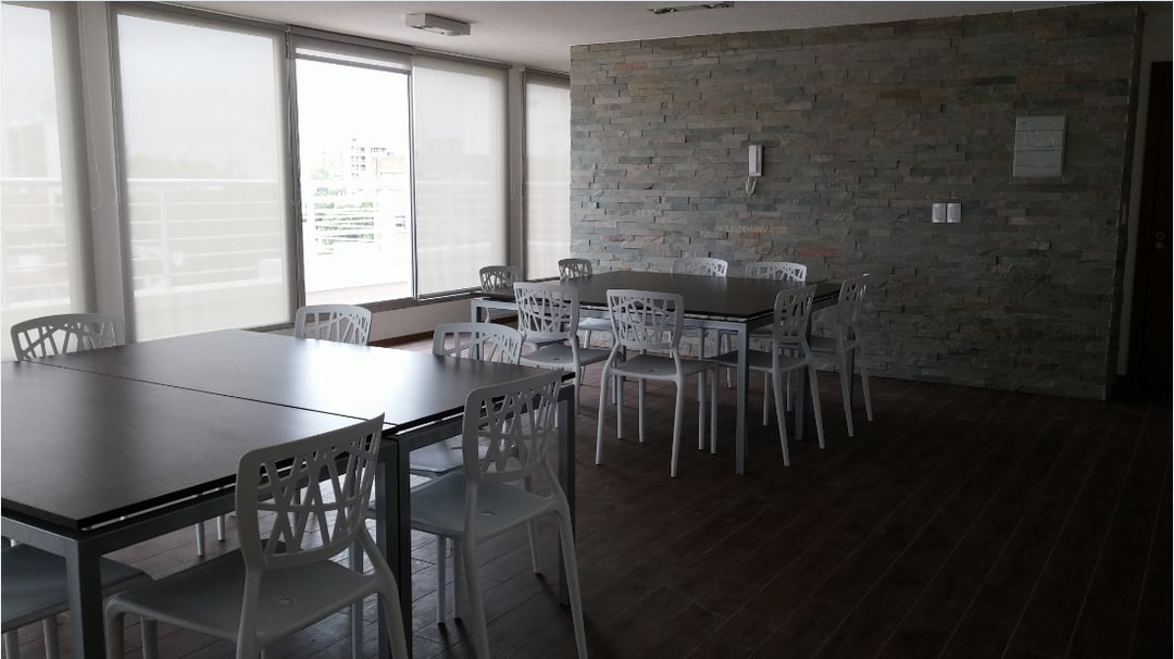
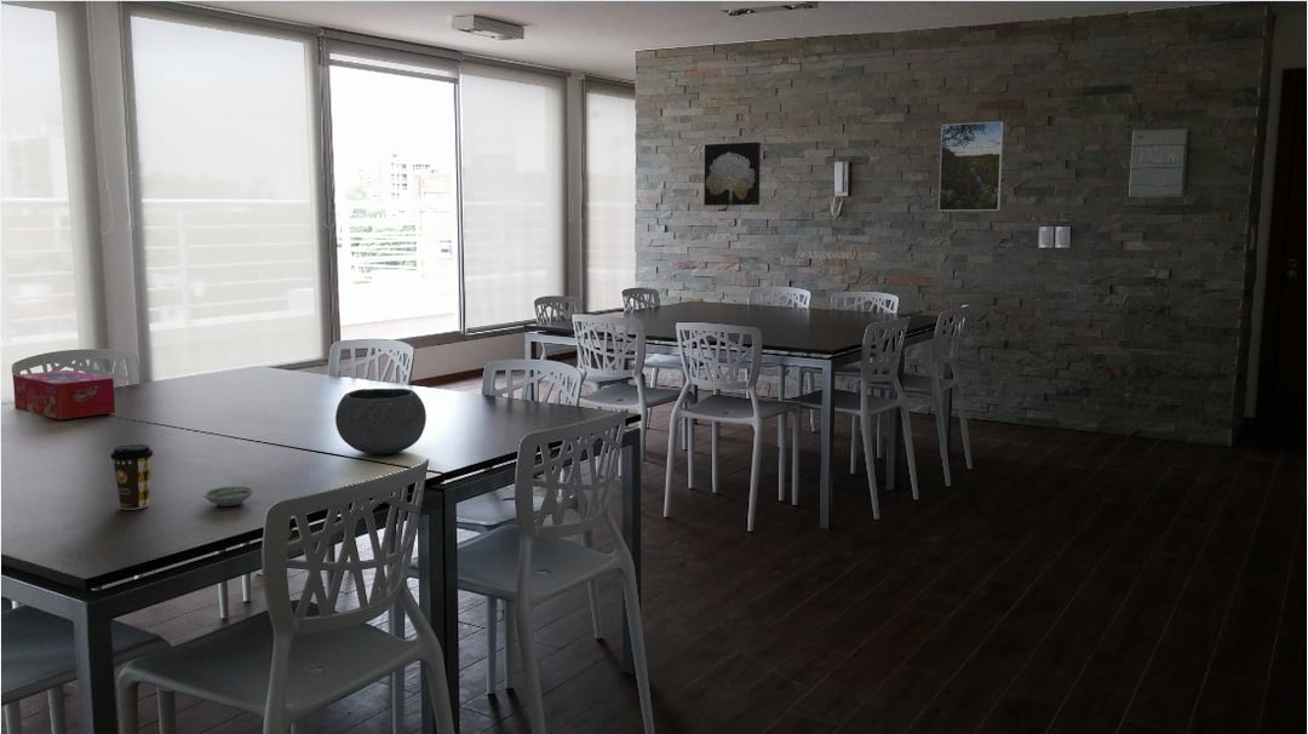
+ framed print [937,120,1005,212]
+ saucer [202,484,256,508]
+ tissue box [12,369,116,420]
+ wall art [702,141,762,207]
+ coffee cup [109,443,154,511]
+ bowl [334,388,428,455]
